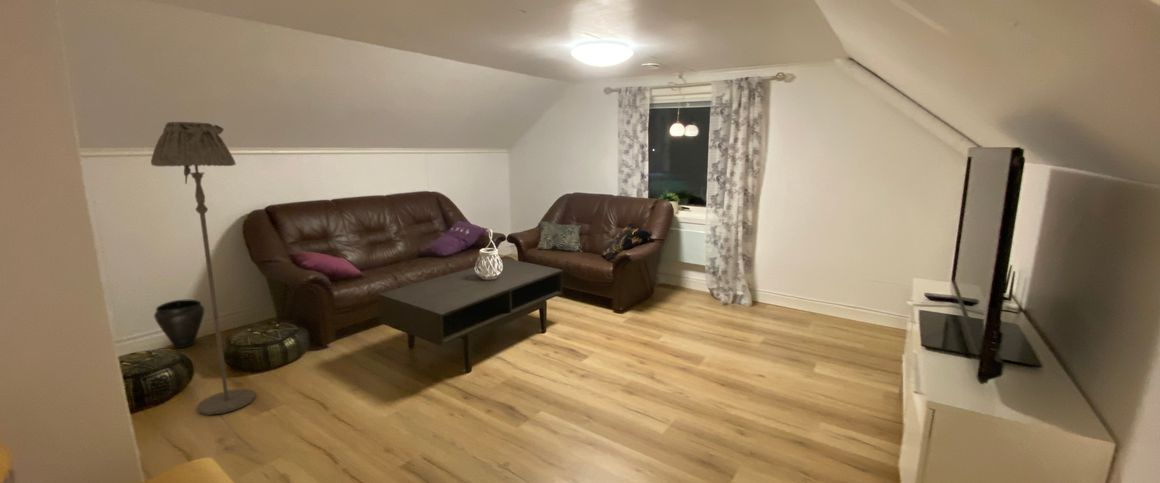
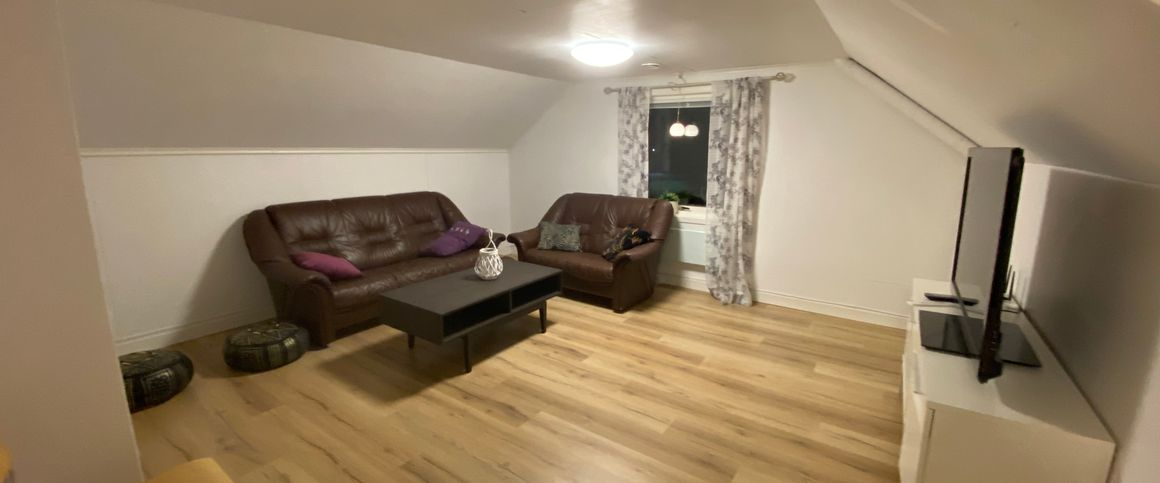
- floor lamp [150,121,256,416]
- vase [153,299,206,349]
